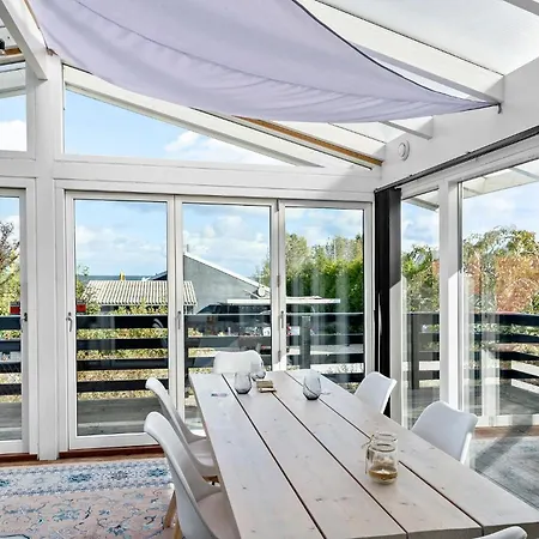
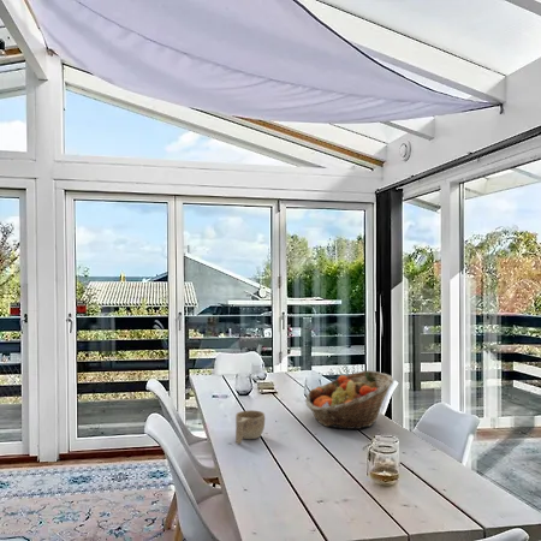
+ cup [234,409,266,445]
+ fruit basket [304,369,394,430]
